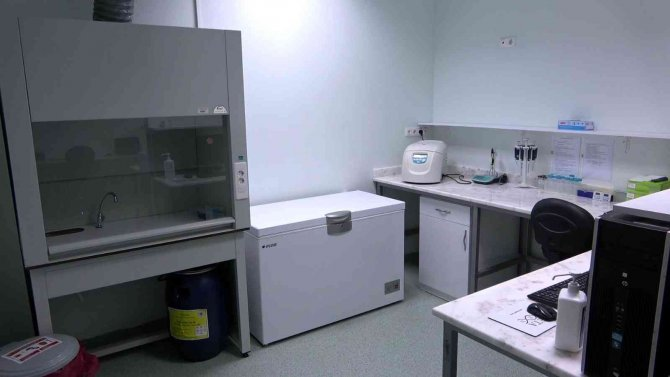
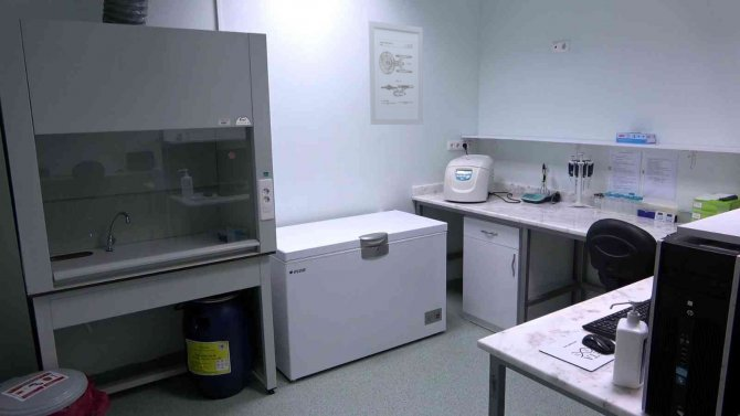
+ wall art [368,20,424,126]
